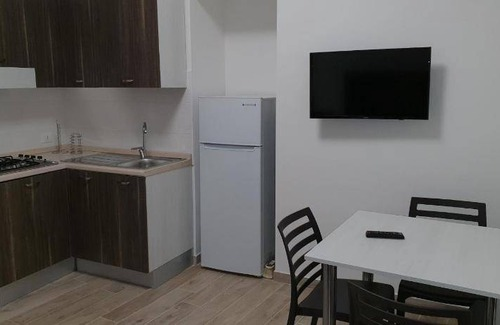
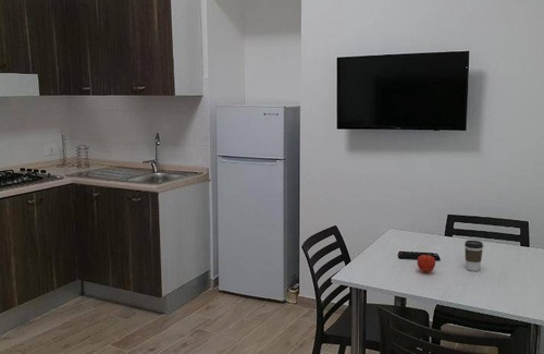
+ fruit [416,253,436,273]
+ coffee cup [463,240,484,272]
